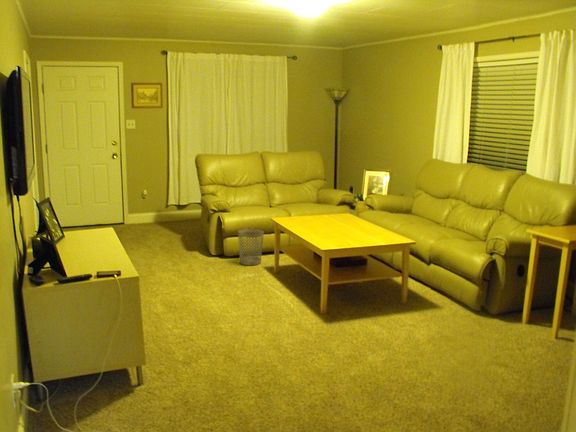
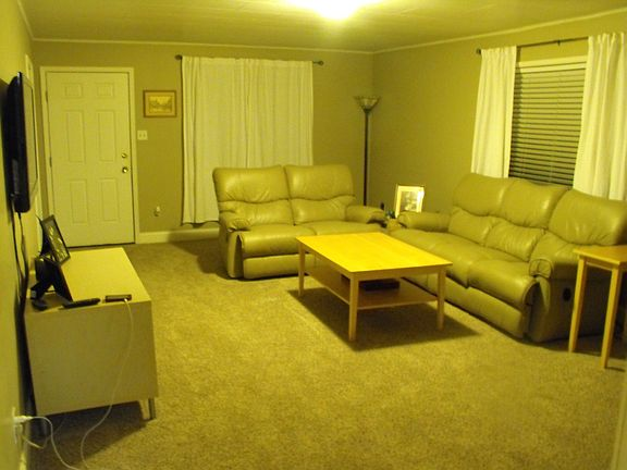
- wastebasket [237,228,265,266]
